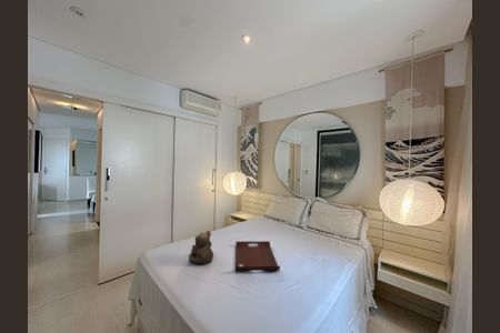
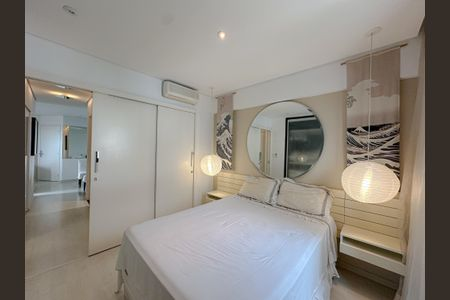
- serving tray [234,240,281,271]
- teddy bear [188,230,214,265]
